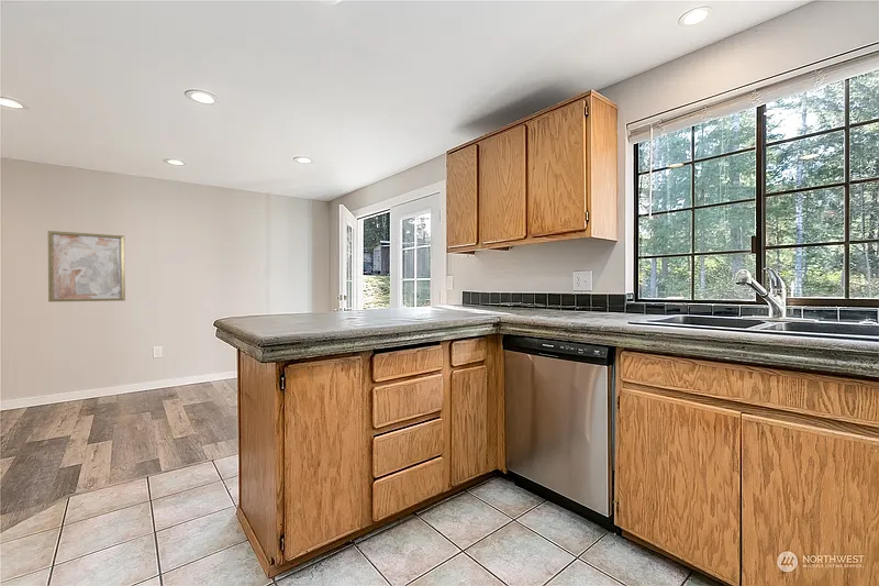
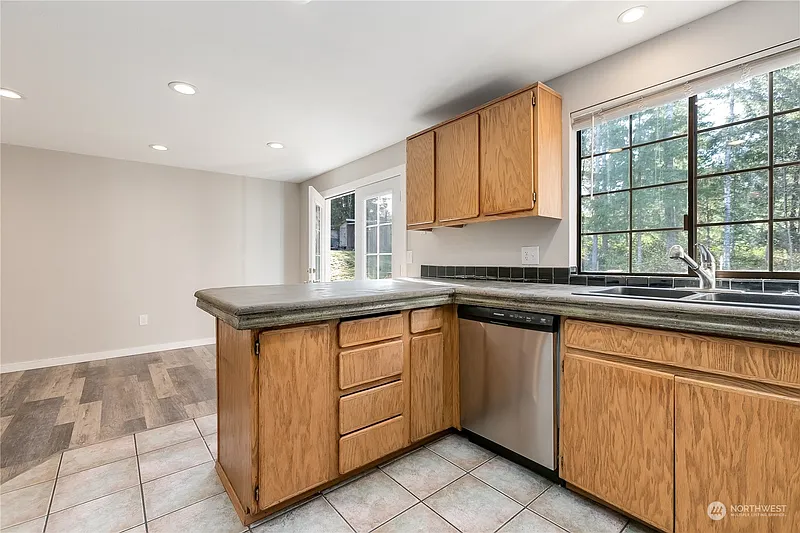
- wall art [47,230,126,302]
